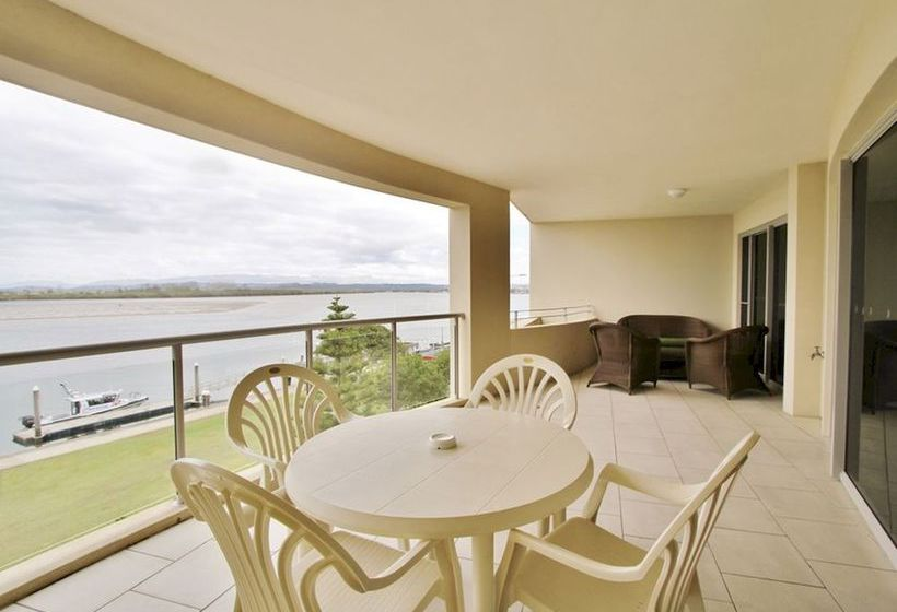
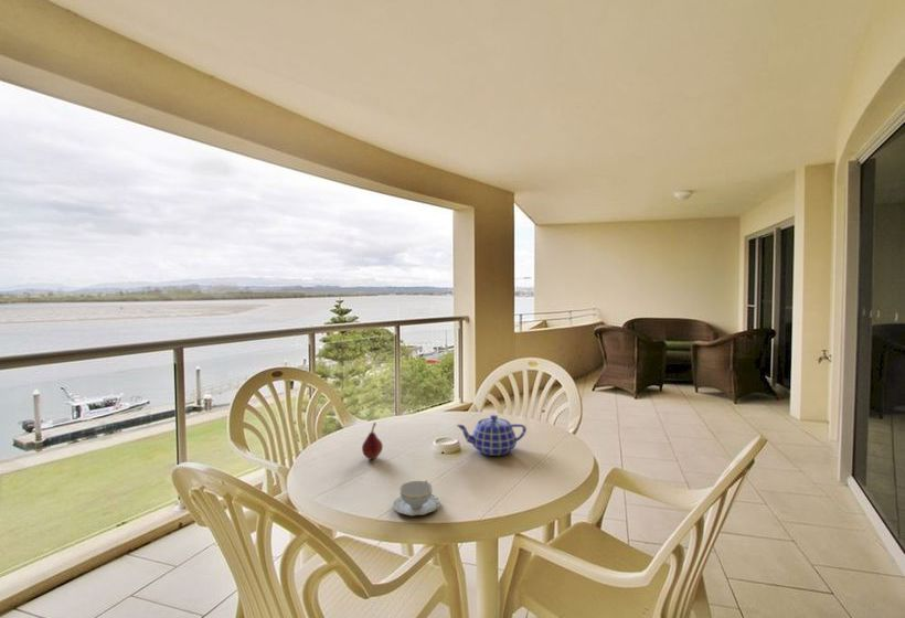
+ fruit [361,422,384,460]
+ chinaware [392,479,441,516]
+ teapot [455,414,528,457]
